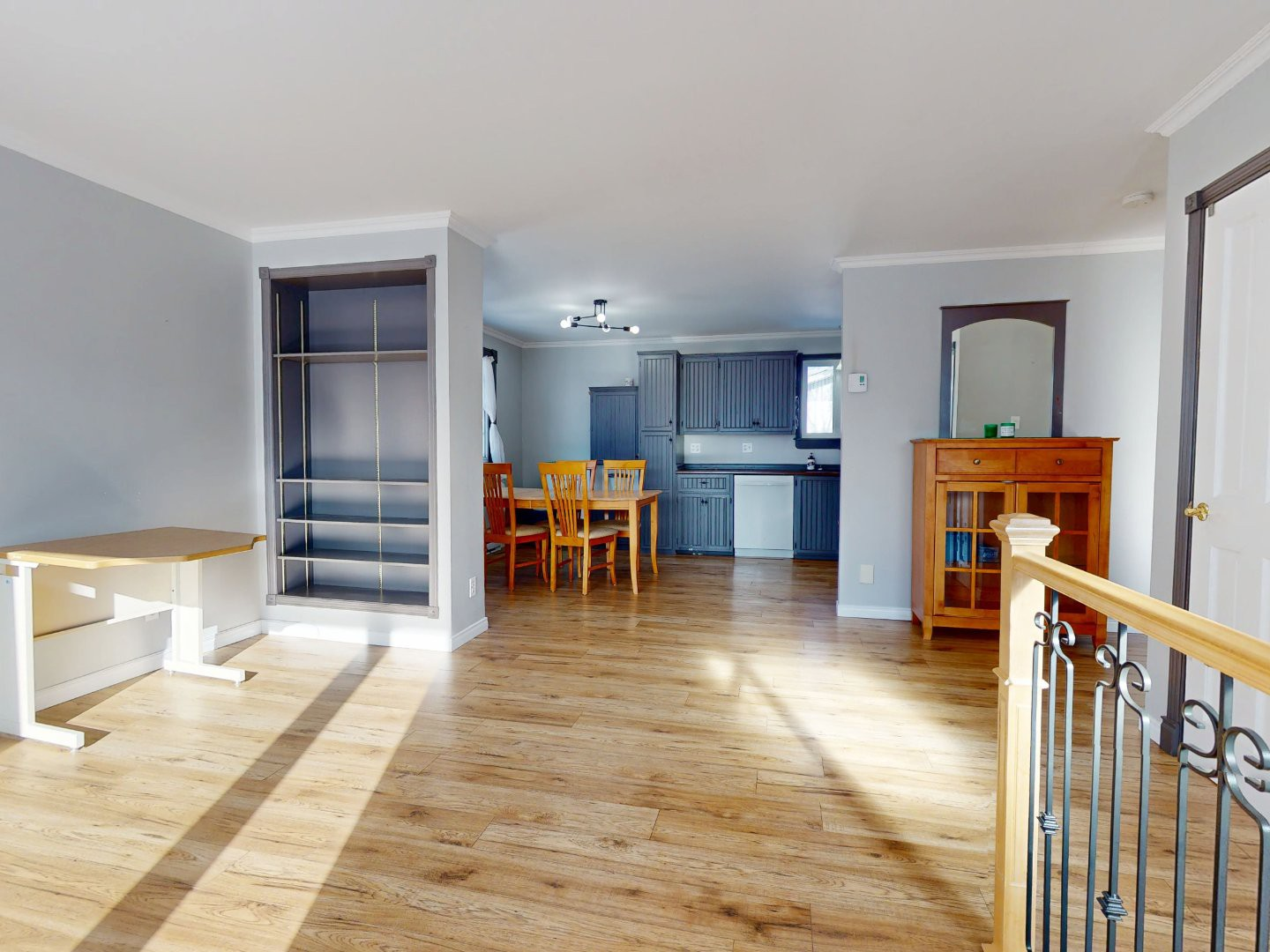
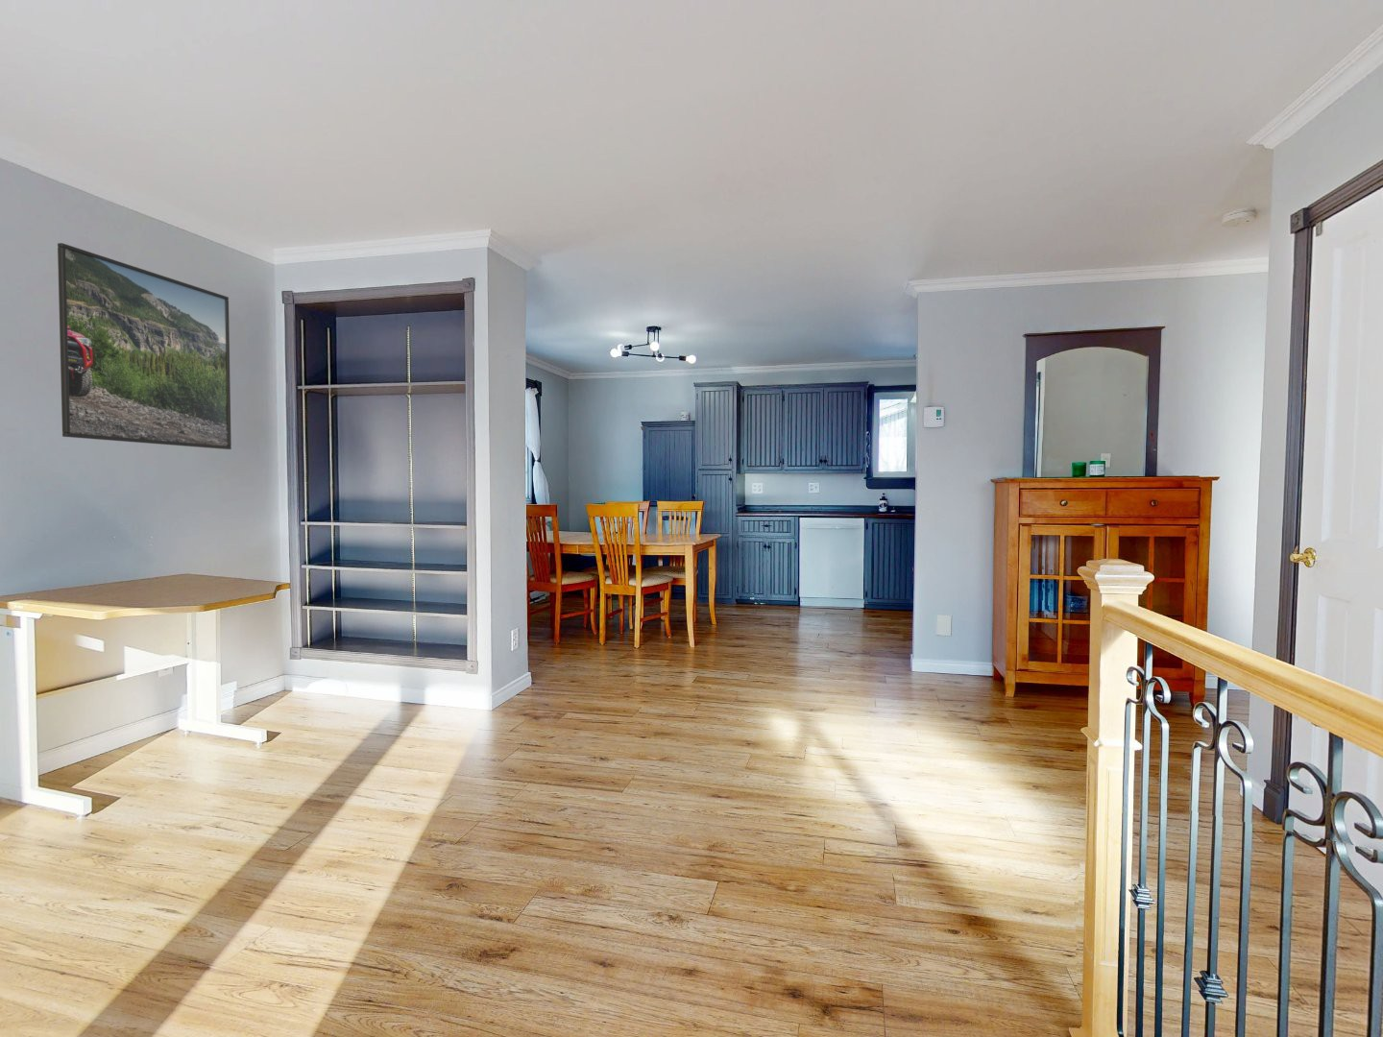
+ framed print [57,242,232,450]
